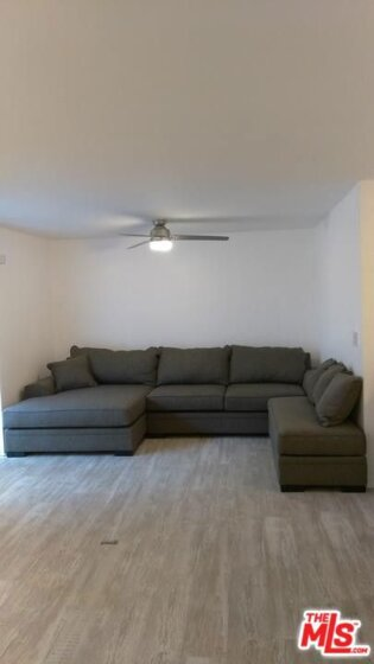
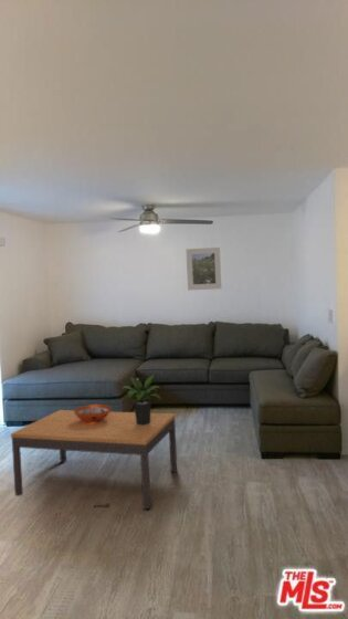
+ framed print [186,246,222,292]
+ coffee table [10,409,178,510]
+ decorative bowl [73,403,113,424]
+ potted plant [117,374,162,426]
